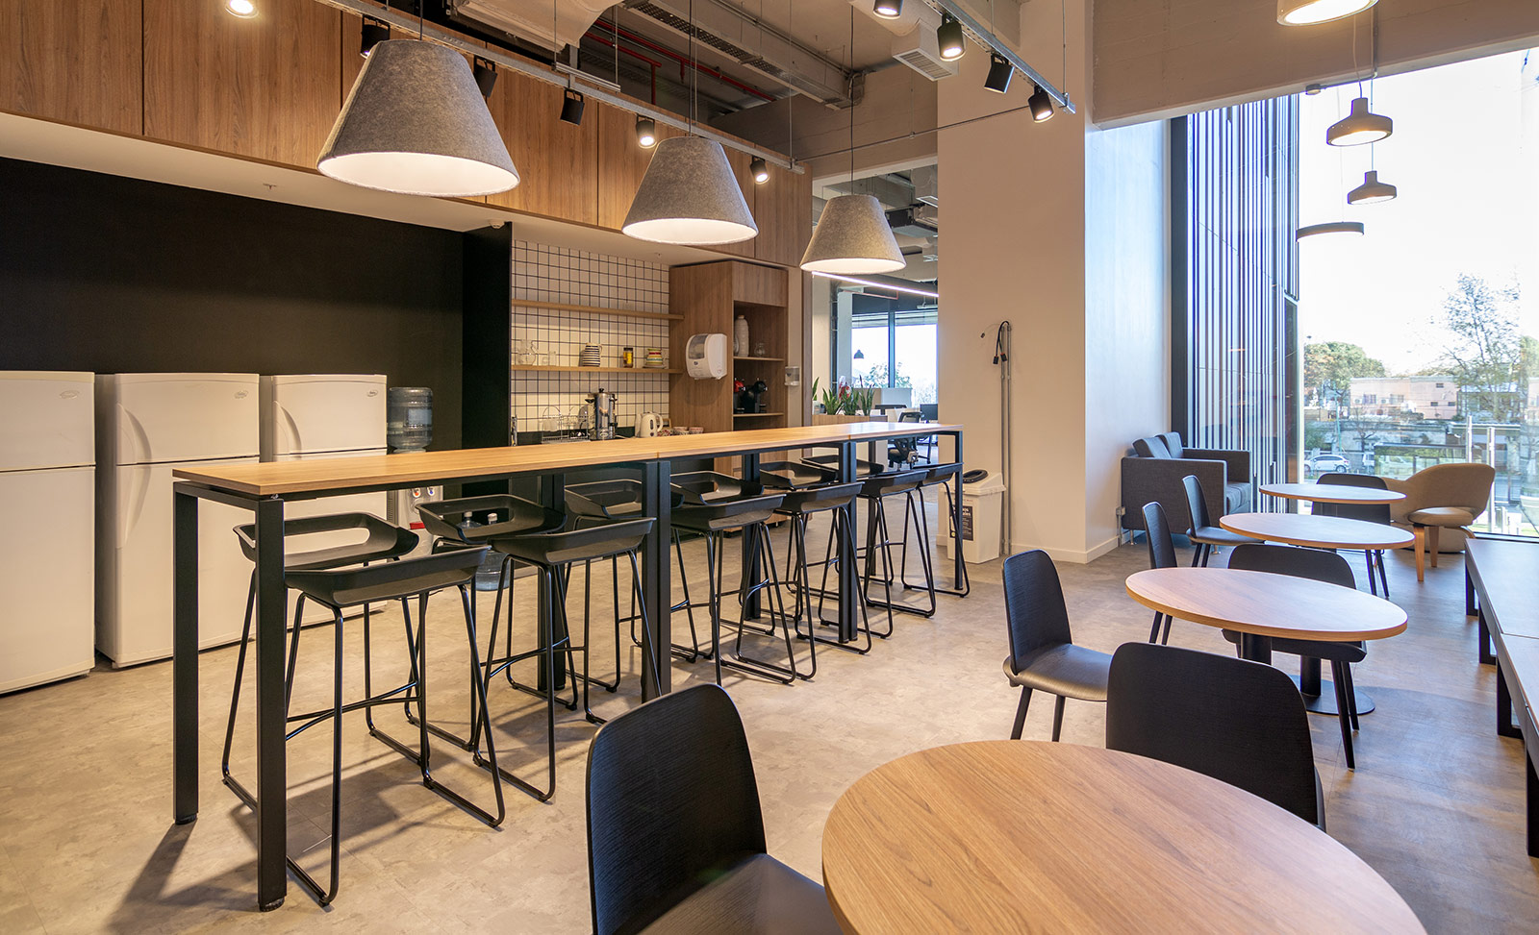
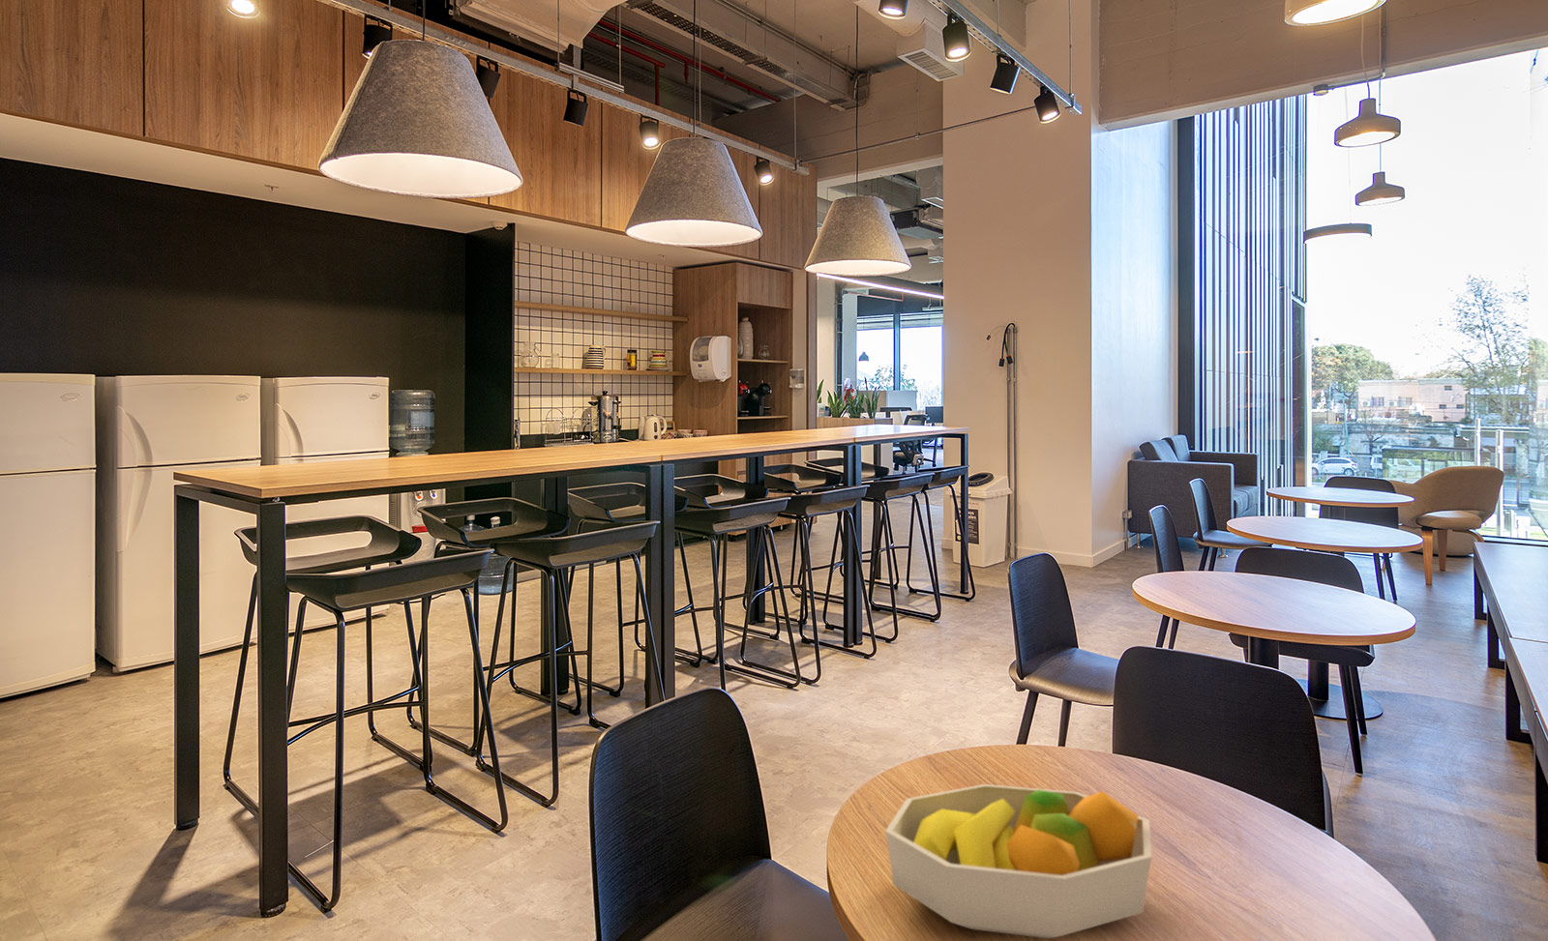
+ fruit bowl [885,783,1152,940]
